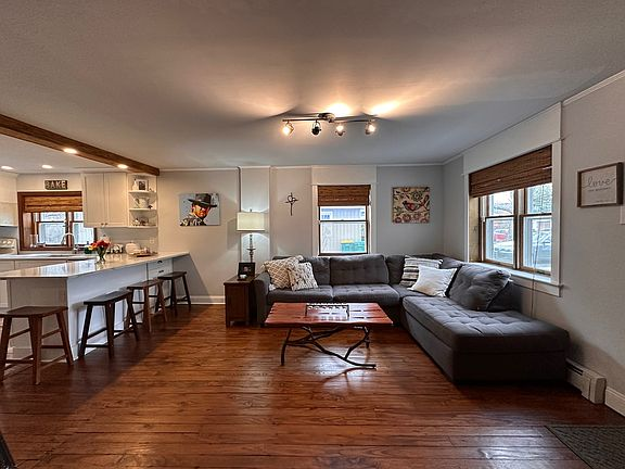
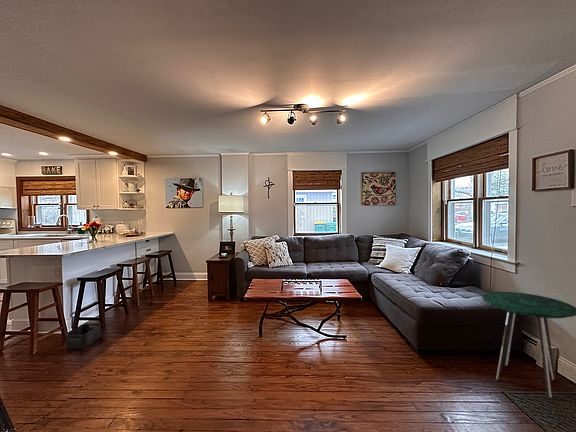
+ side table [481,291,576,398]
+ storage bin [65,323,102,350]
